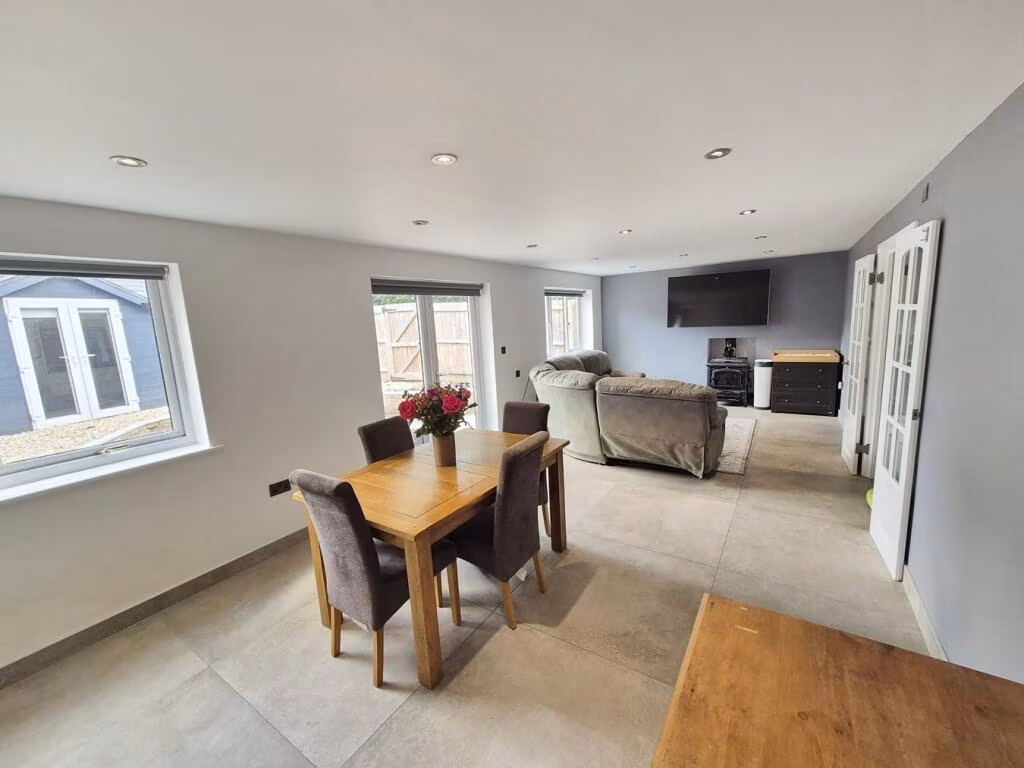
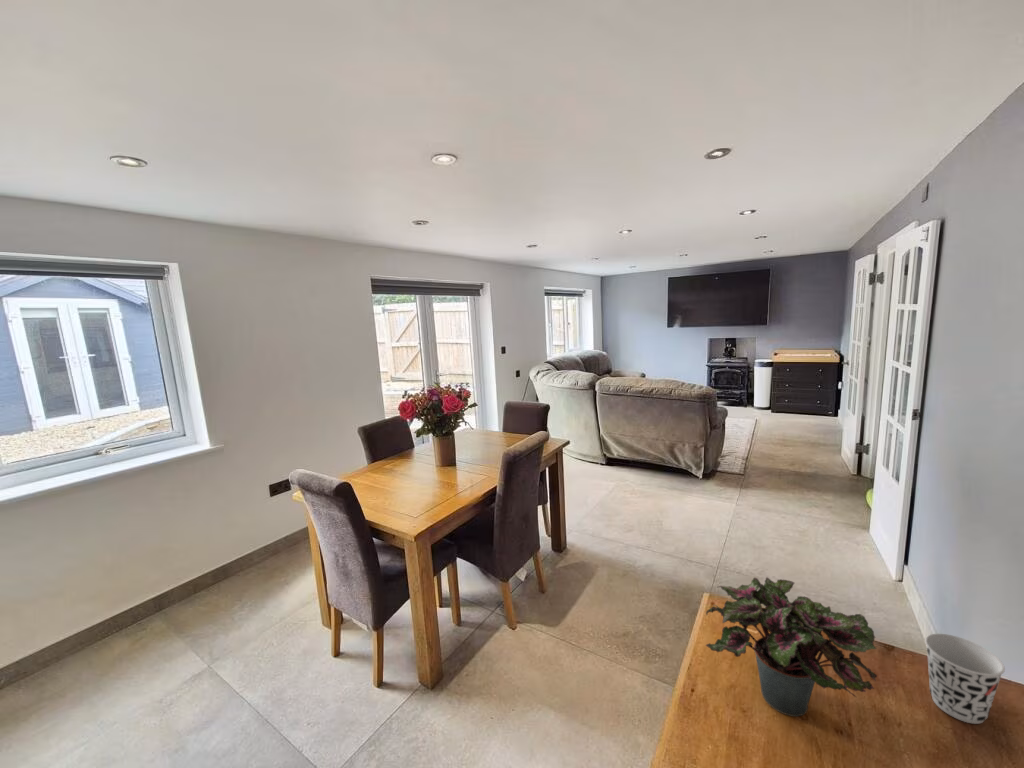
+ cup [924,633,1006,725]
+ potted plant [705,576,878,717]
